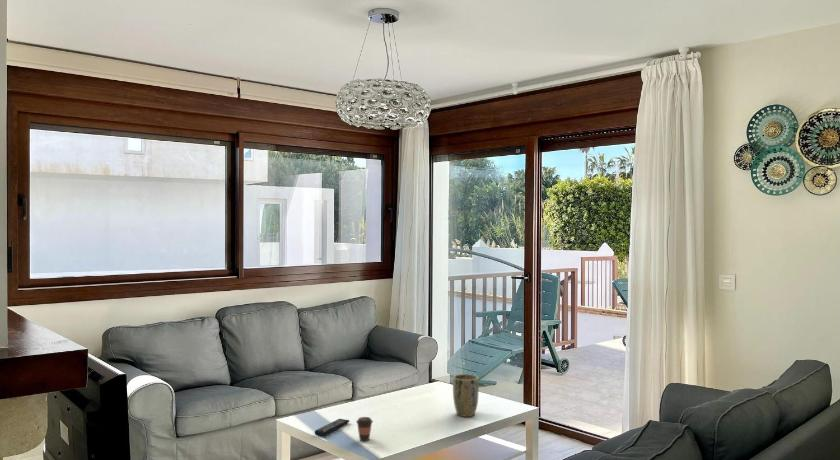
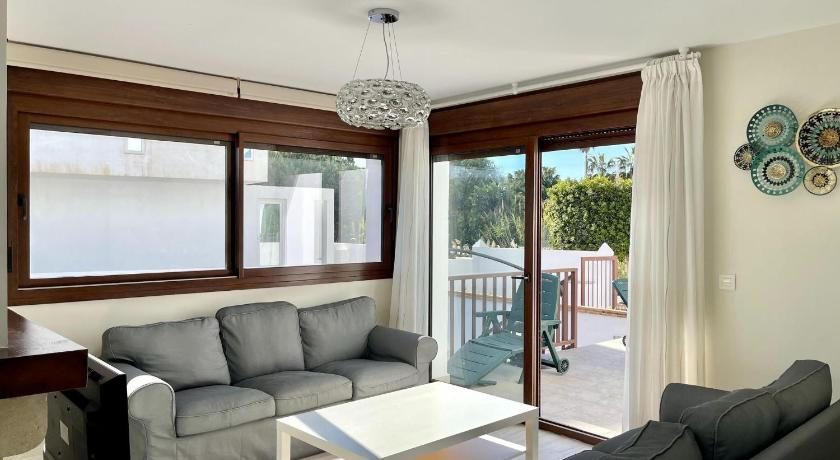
- plant pot [452,373,480,418]
- coffee cup [355,416,374,442]
- remote control [314,418,350,437]
